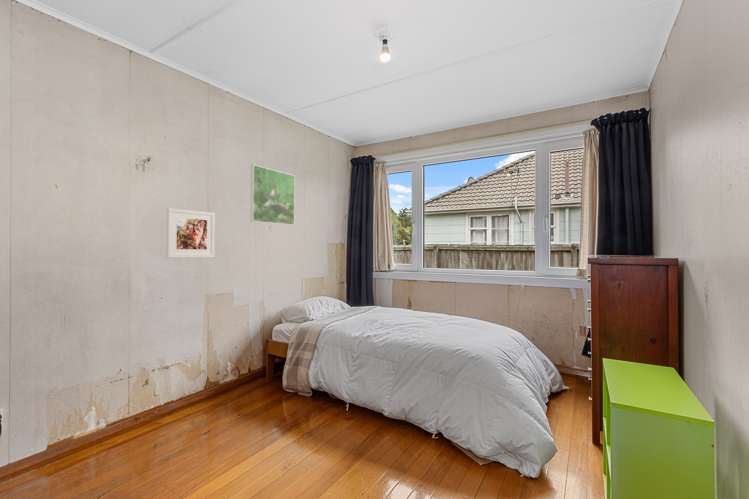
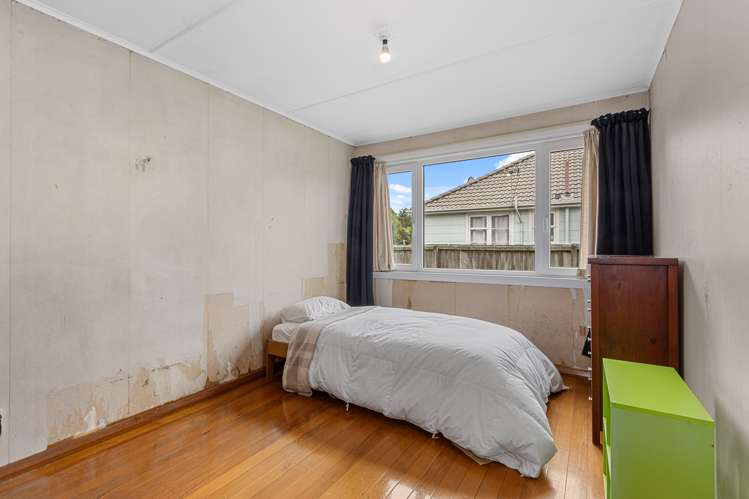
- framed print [165,207,216,259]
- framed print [250,164,296,226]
